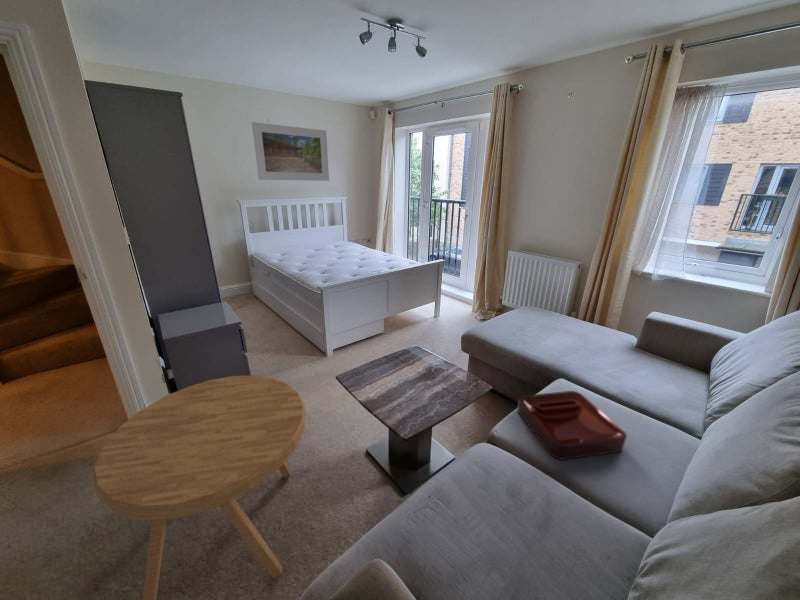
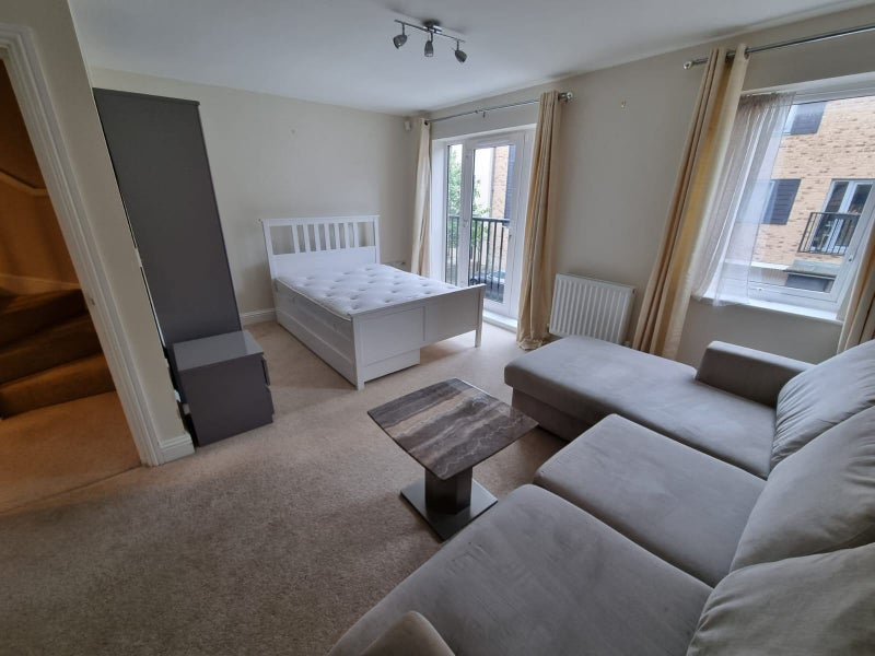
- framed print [251,121,330,182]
- decorative tray [516,390,628,461]
- side table [91,374,307,600]
